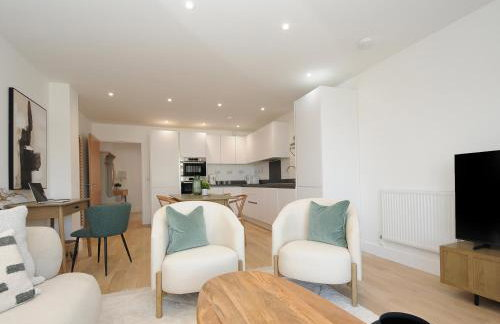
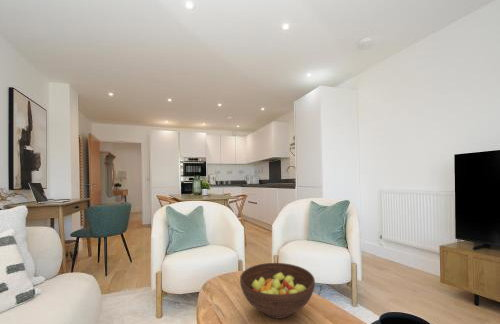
+ fruit bowl [239,262,316,320]
